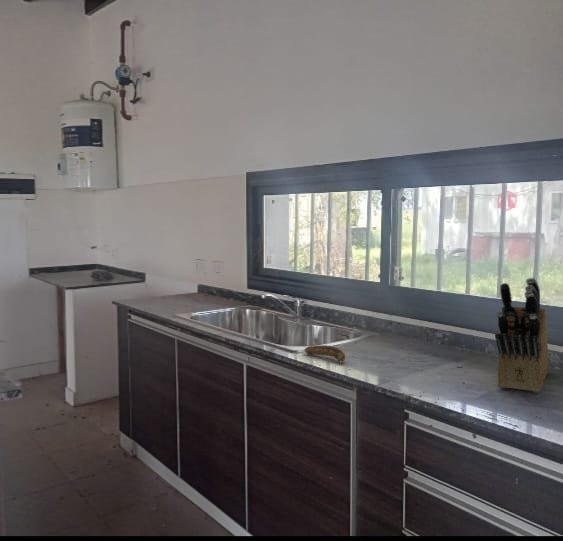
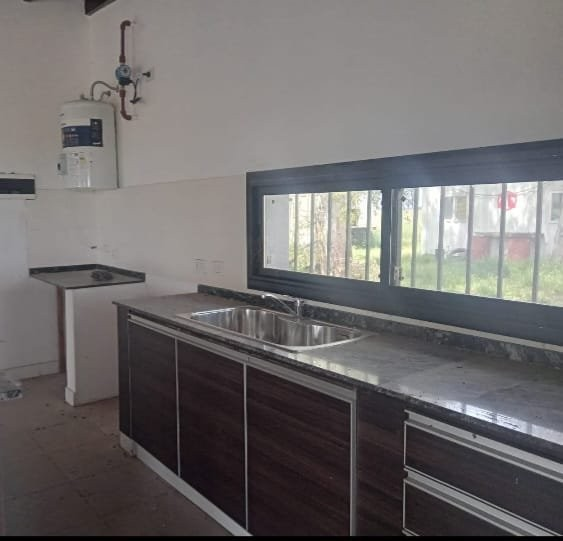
- banana [303,344,346,365]
- knife block [494,277,550,393]
